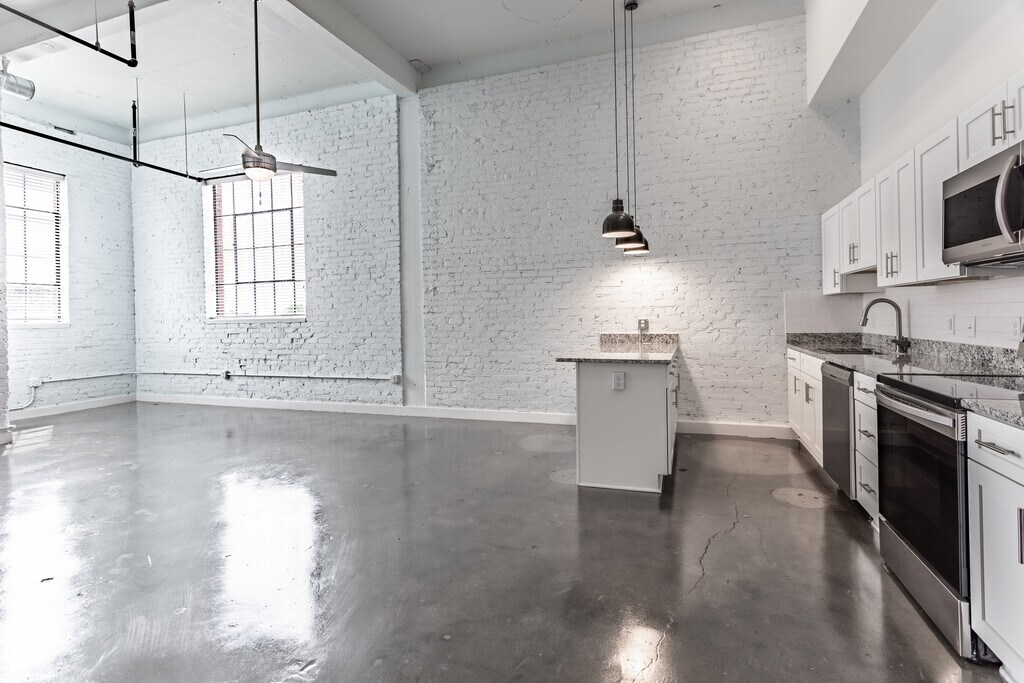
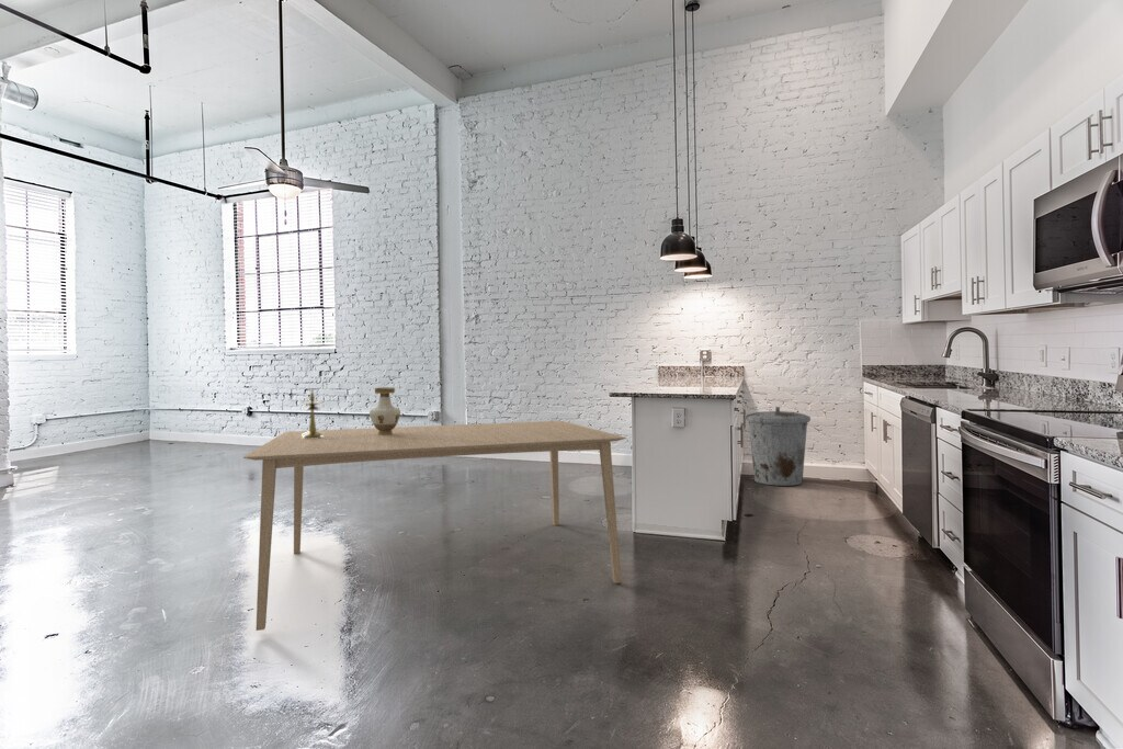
+ dining table [242,420,627,632]
+ trash can [745,406,812,487]
+ candlestick [300,388,325,439]
+ vase [368,386,401,435]
